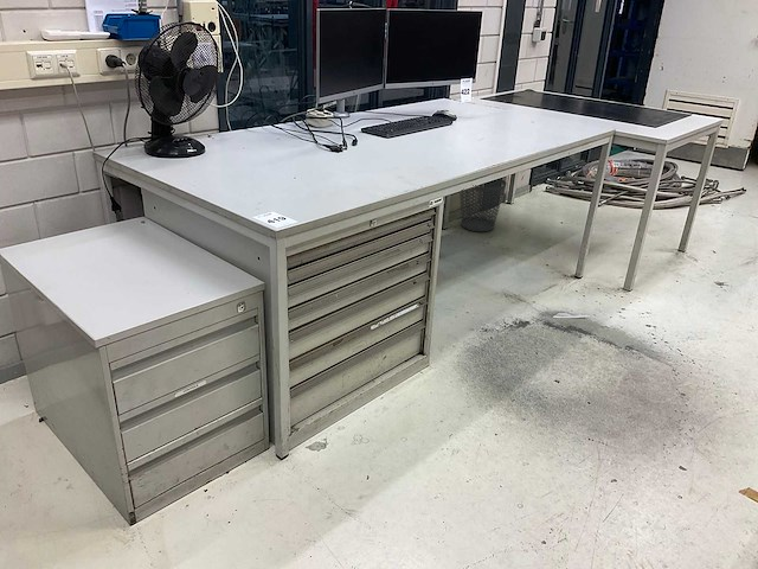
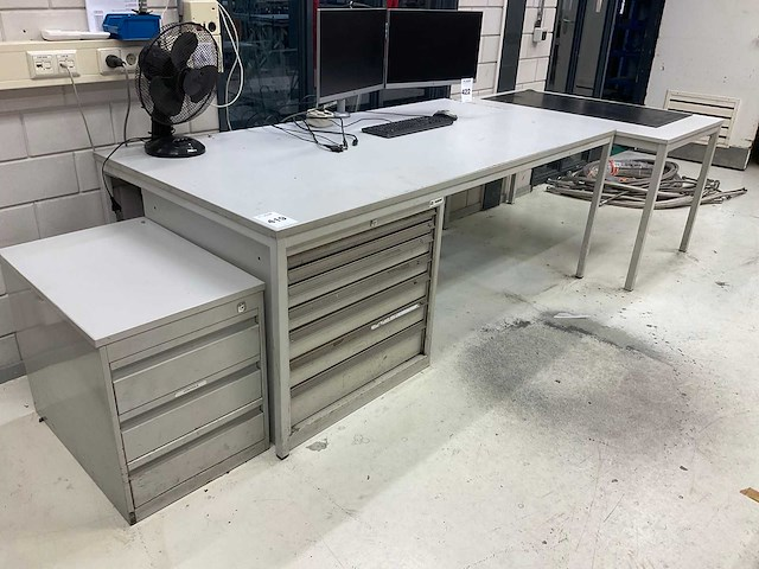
- wastebasket [458,178,508,232]
